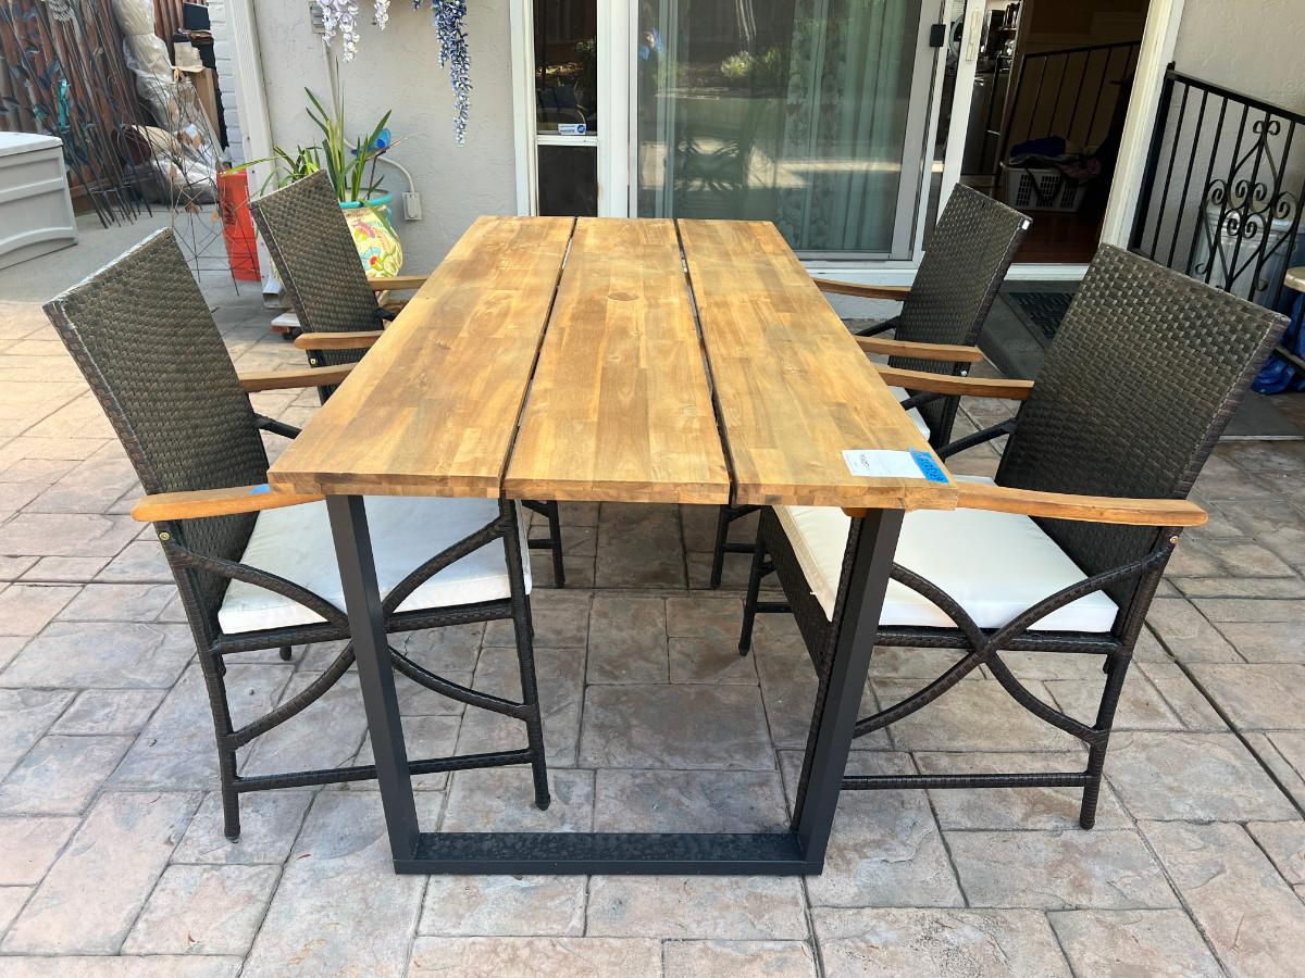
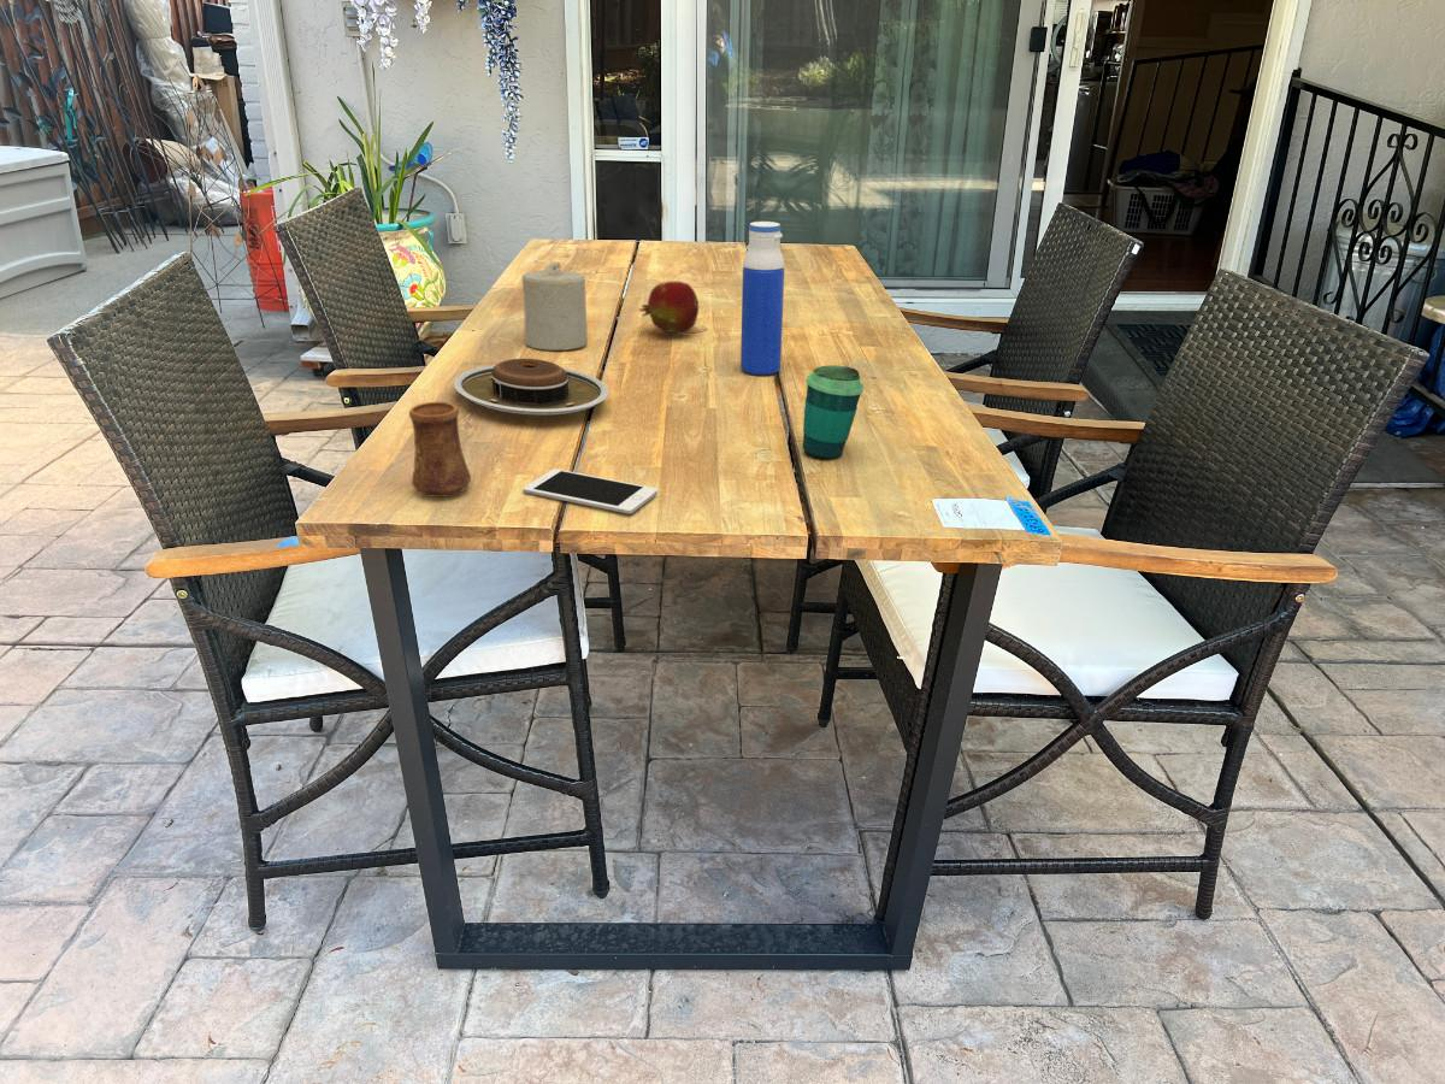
+ fruit [638,281,700,335]
+ plate [453,358,609,417]
+ candle [521,261,589,352]
+ water bottle [739,220,785,376]
+ cup [802,364,865,460]
+ cell phone [521,467,659,514]
+ cup [408,401,472,499]
